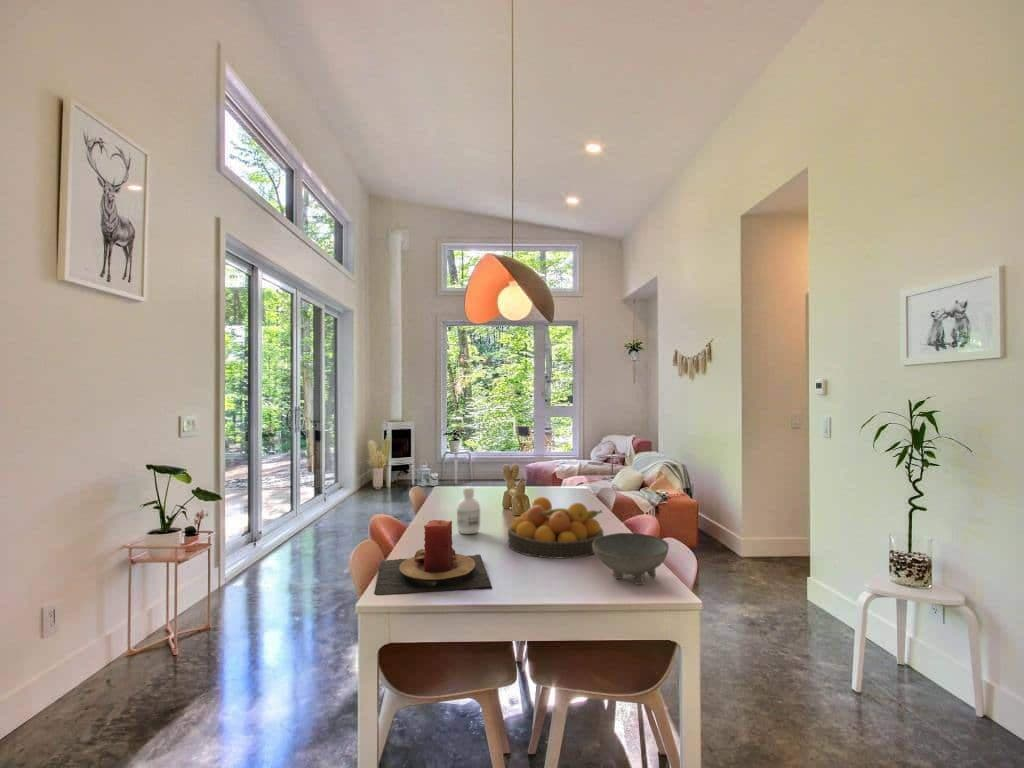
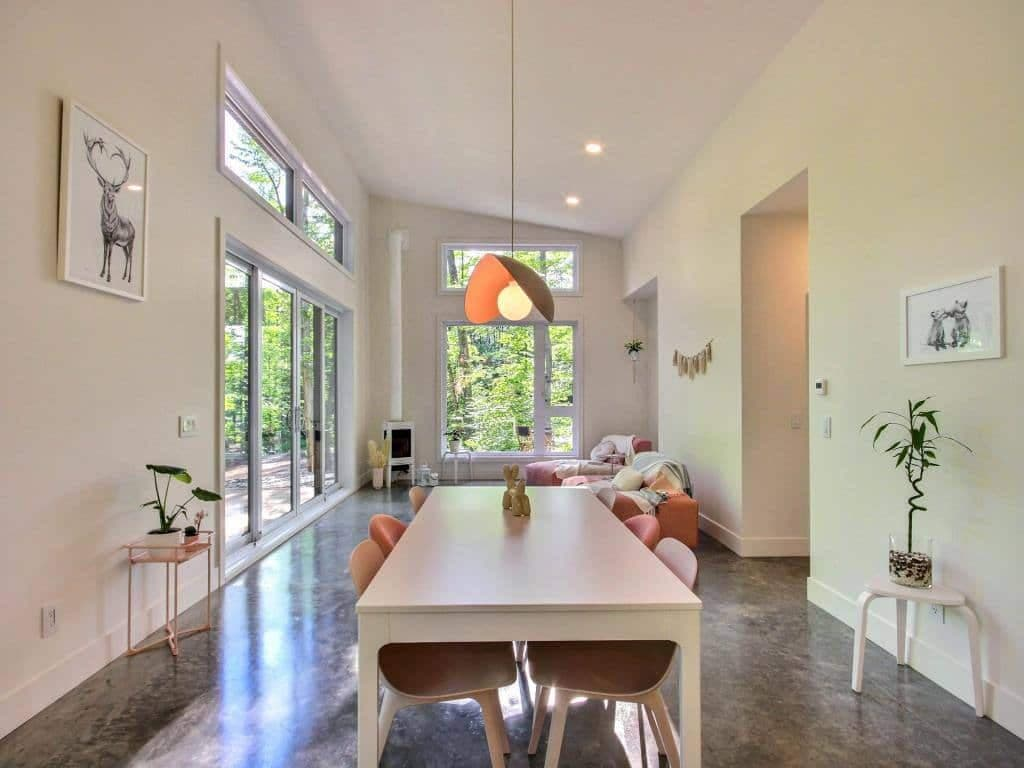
- bowl [593,532,670,586]
- bottle [456,486,481,535]
- candle [373,519,493,596]
- fruit bowl [507,496,605,559]
